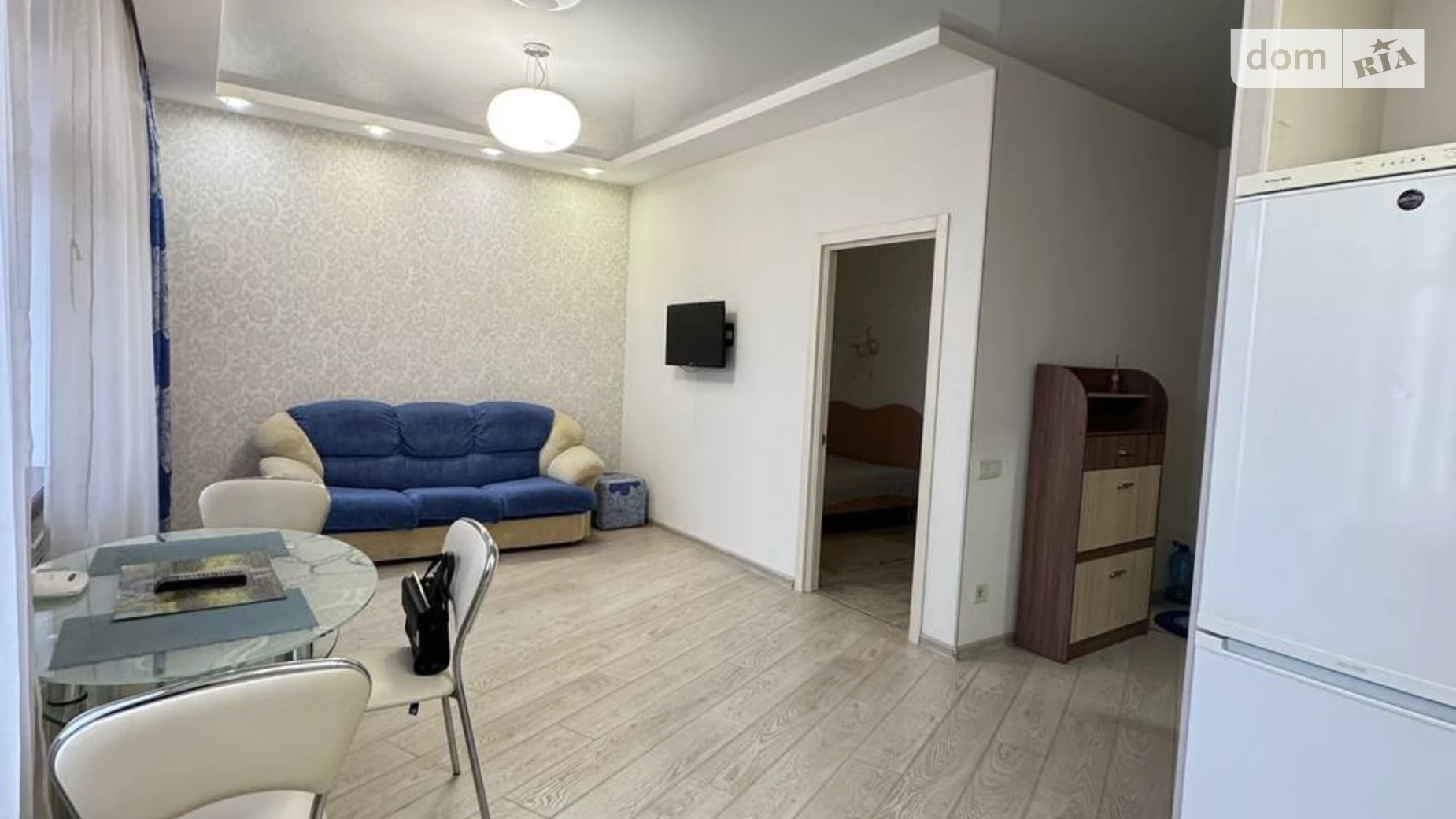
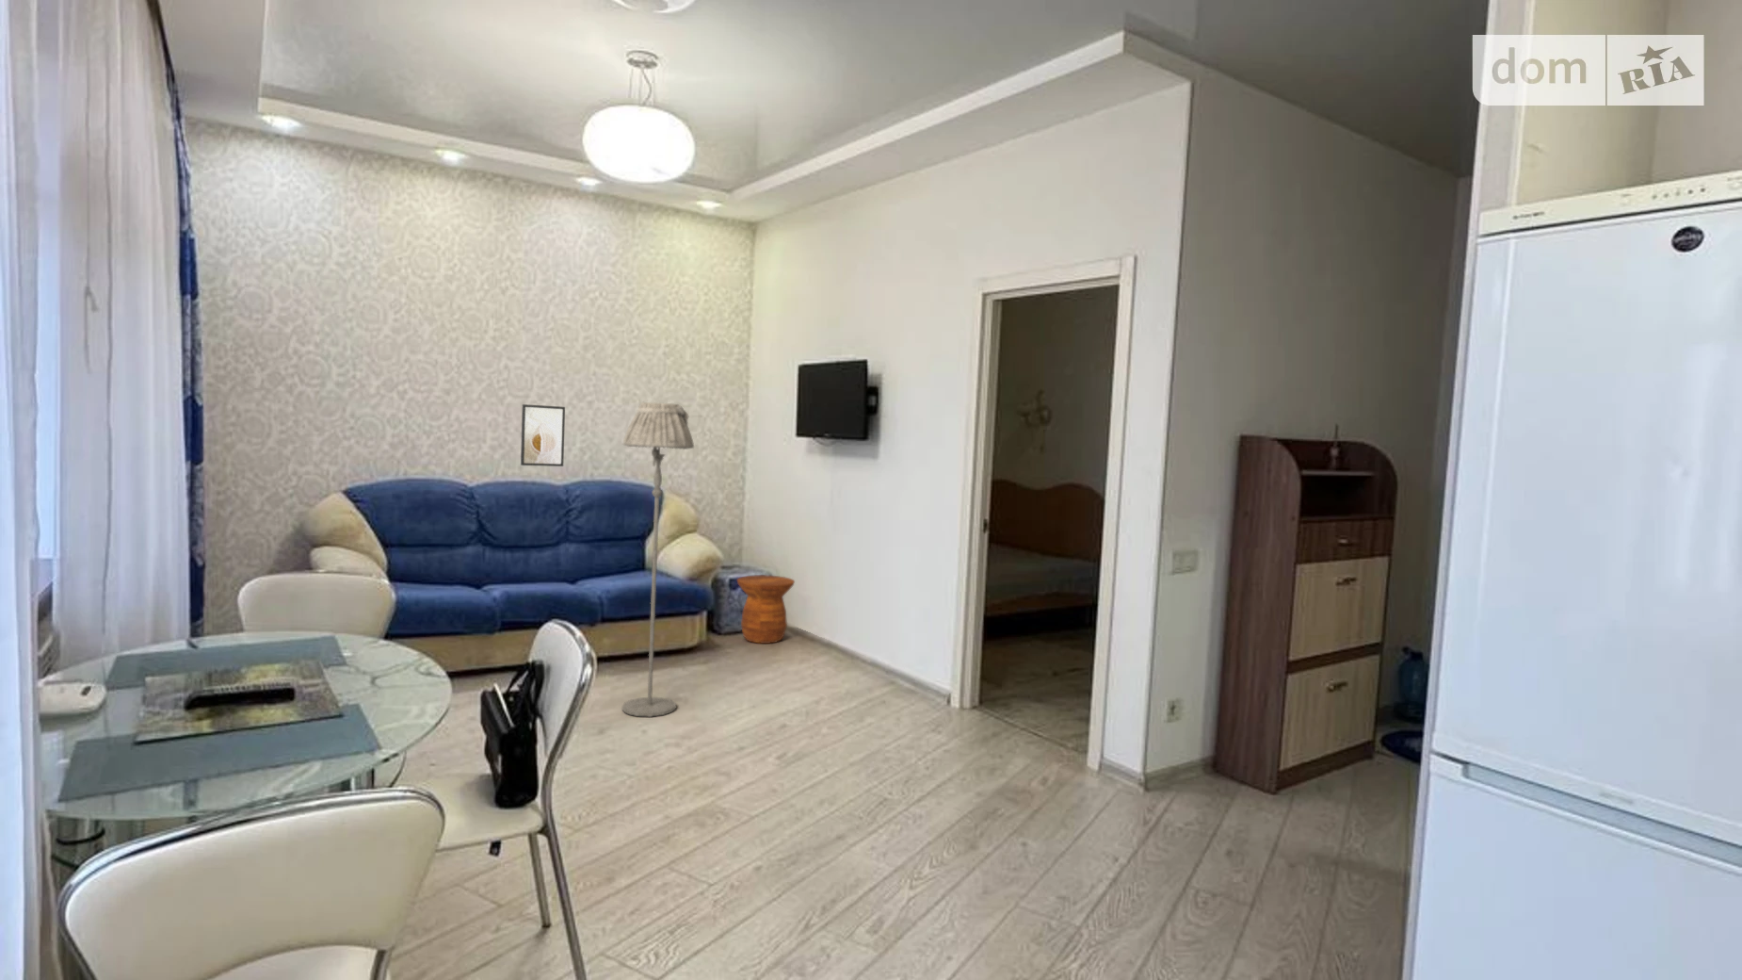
+ side table [736,574,796,645]
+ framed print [519,403,566,468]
+ floor lamp [621,401,695,718]
